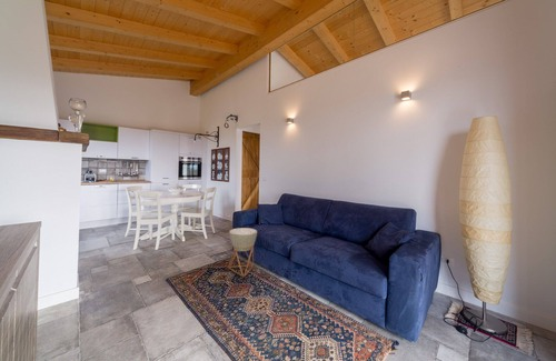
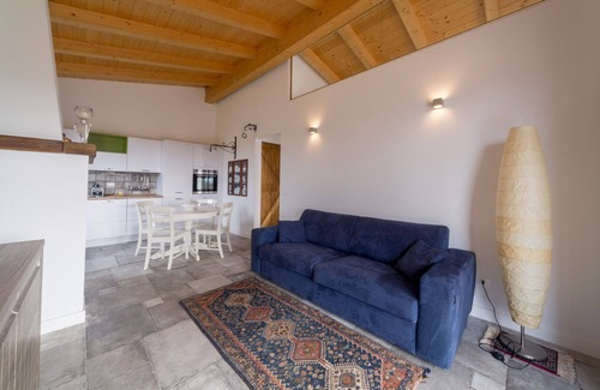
- planter [227,227,258,278]
